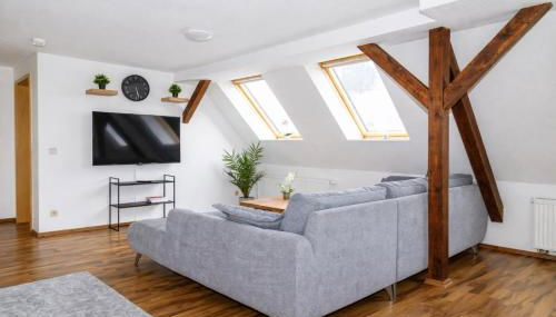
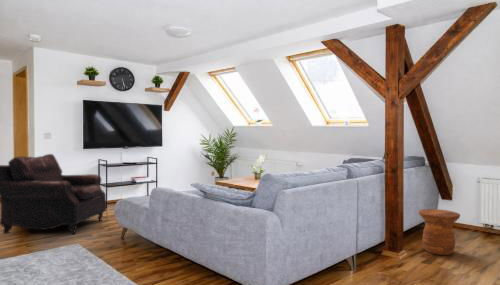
+ side table [417,208,461,256]
+ leather [0,153,108,235]
